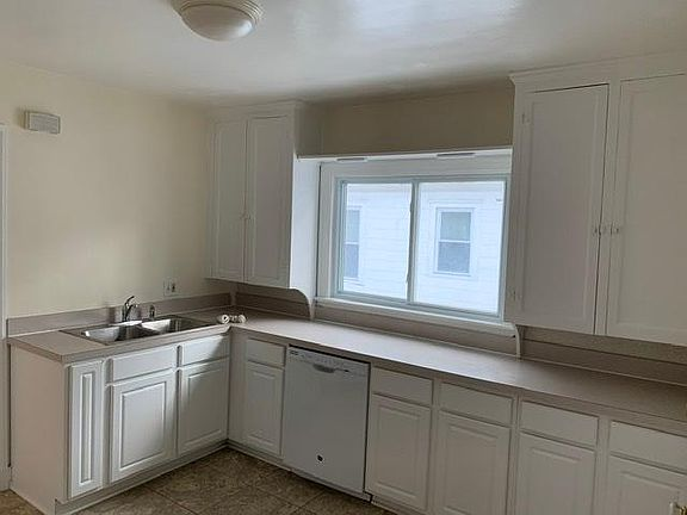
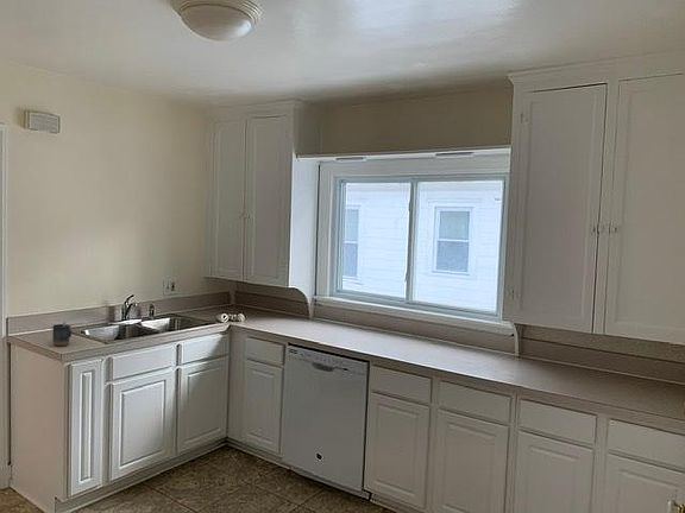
+ mug [51,321,74,347]
